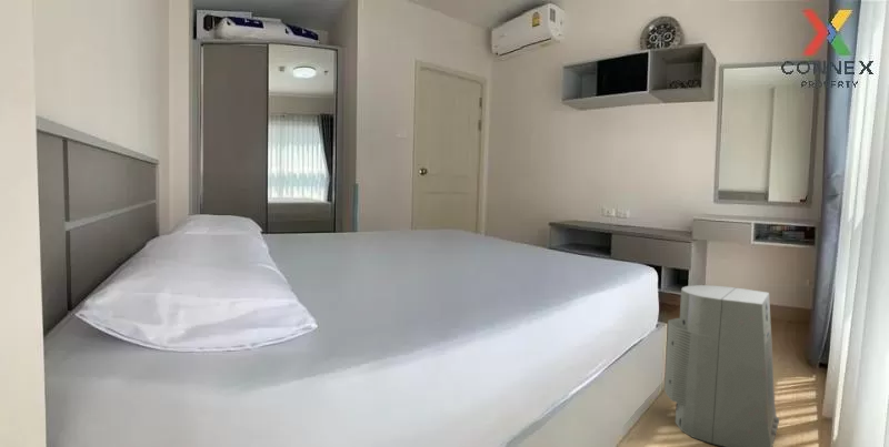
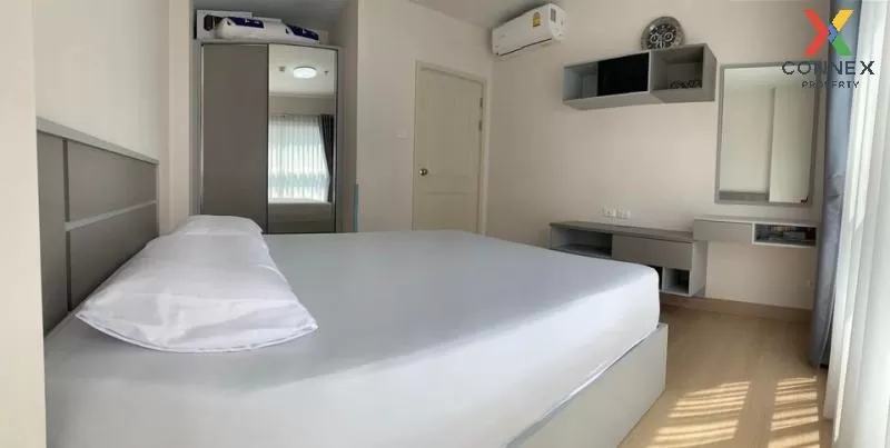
- fan [663,284,780,447]
